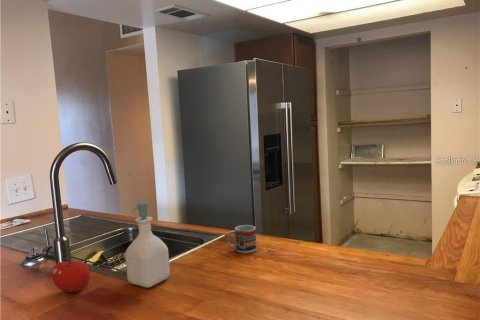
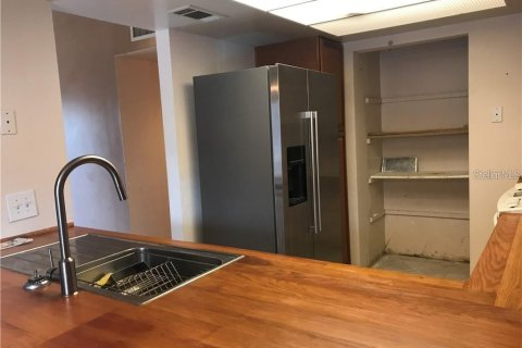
- soap bottle [124,202,171,288]
- fruit [51,257,91,293]
- cup [226,224,257,254]
